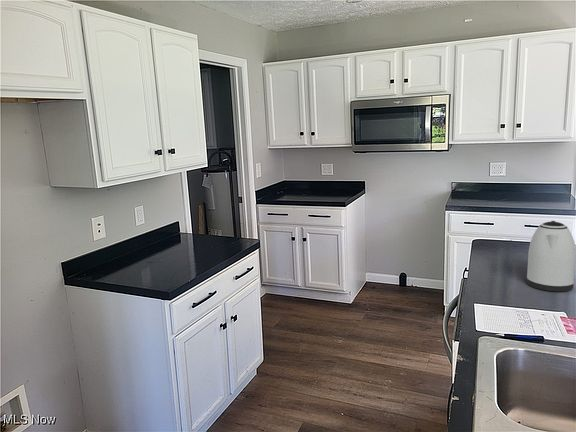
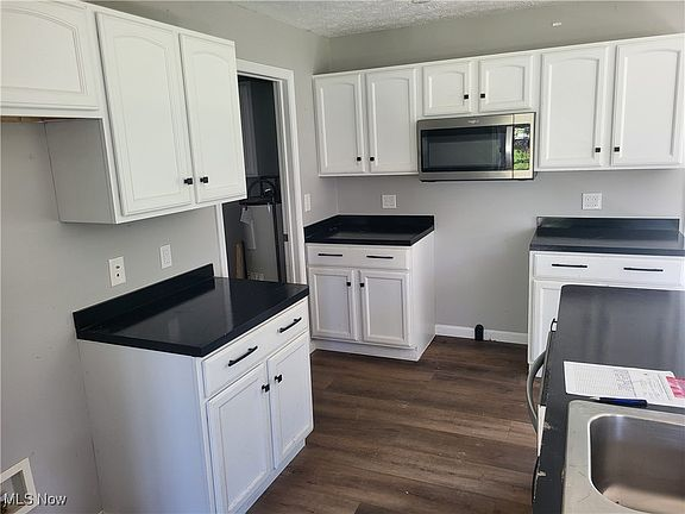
- kettle [526,220,576,292]
